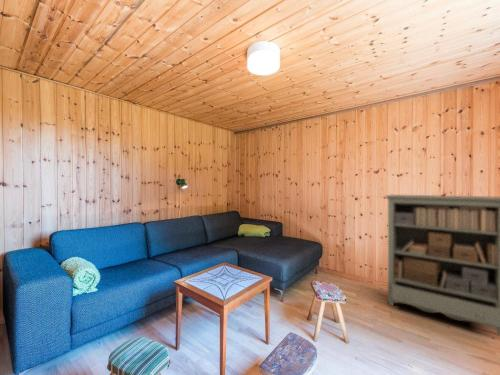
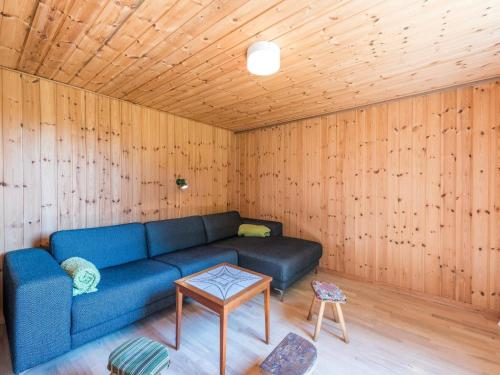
- bookshelf [384,194,500,337]
